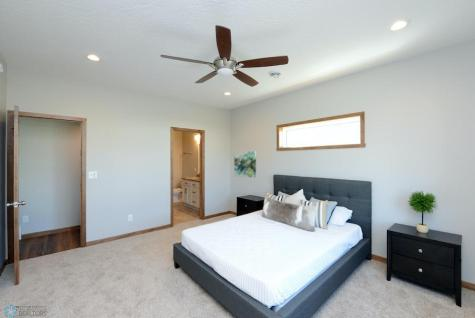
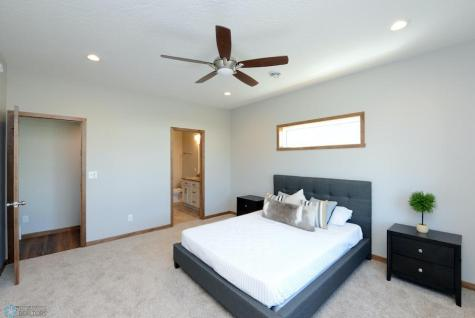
- wall art [233,150,257,179]
